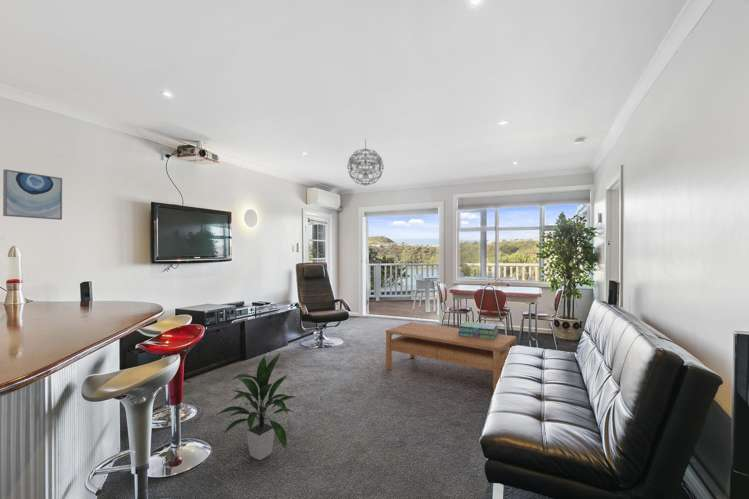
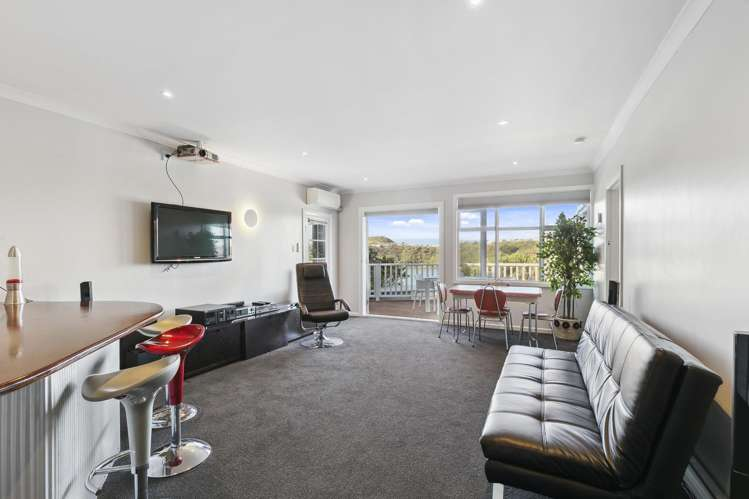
- wall art [2,168,63,221]
- pendant light [346,138,385,186]
- stack of books [458,321,499,339]
- indoor plant [215,351,297,461]
- coffee table [385,321,517,393]
